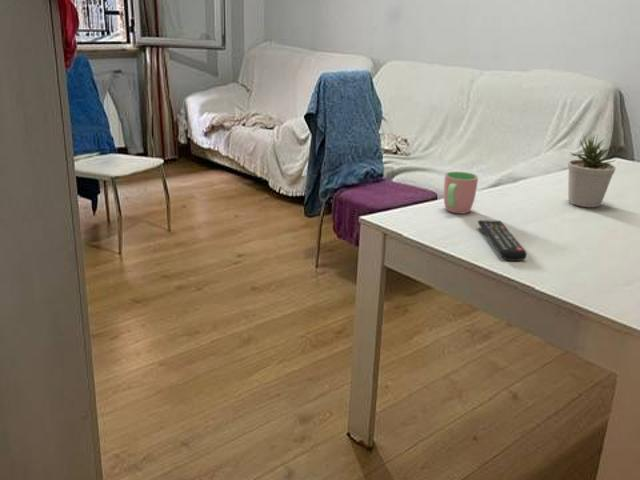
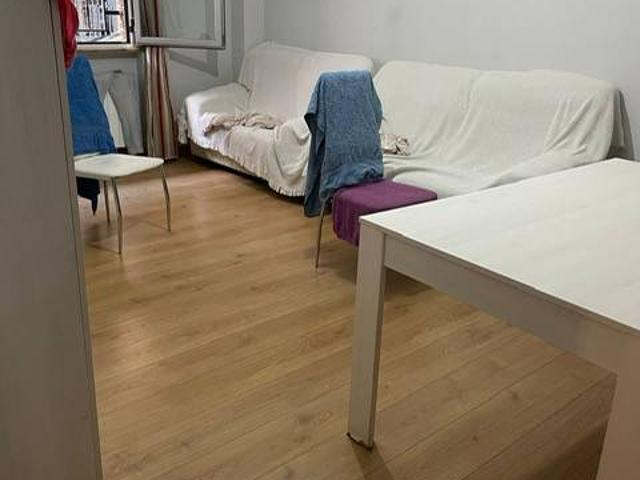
- potted plant [567,133,618,208]
- cup [443,171,479,214]
- remote control [477,219,528,262]
